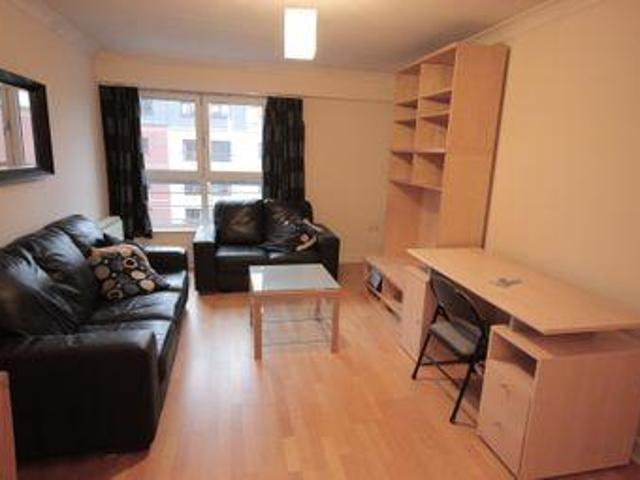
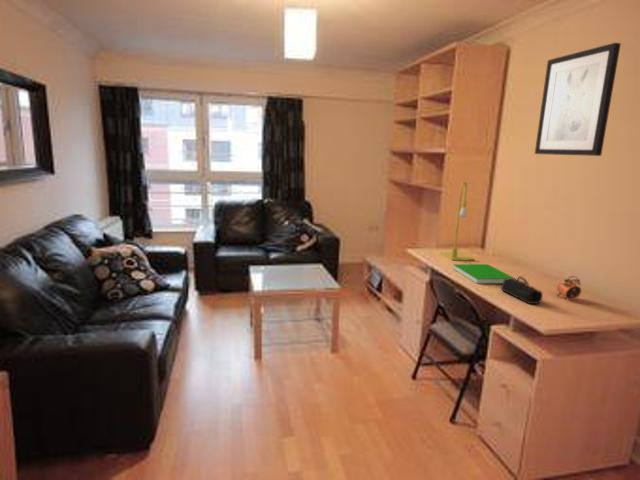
+ alarm clock [556,275,583,301]
+ table lamp [439,181,475,261]
+ pencil case [500,276,544,305]
+ book [453,263,517,285]
+ wall art [534,42,622,157]
